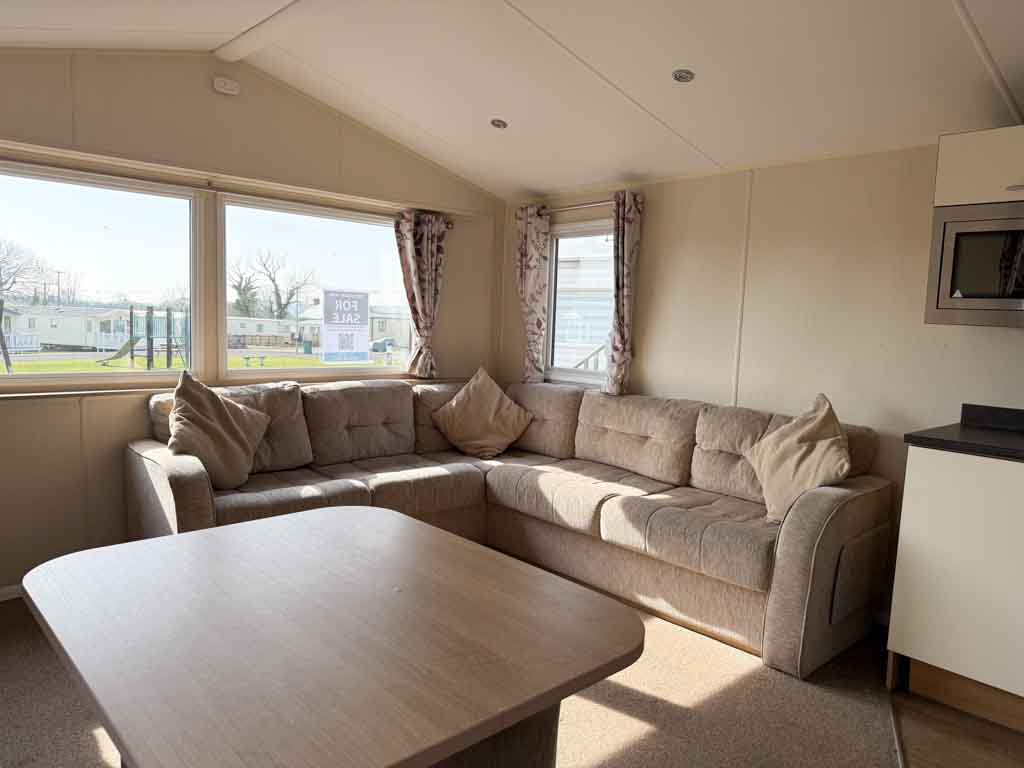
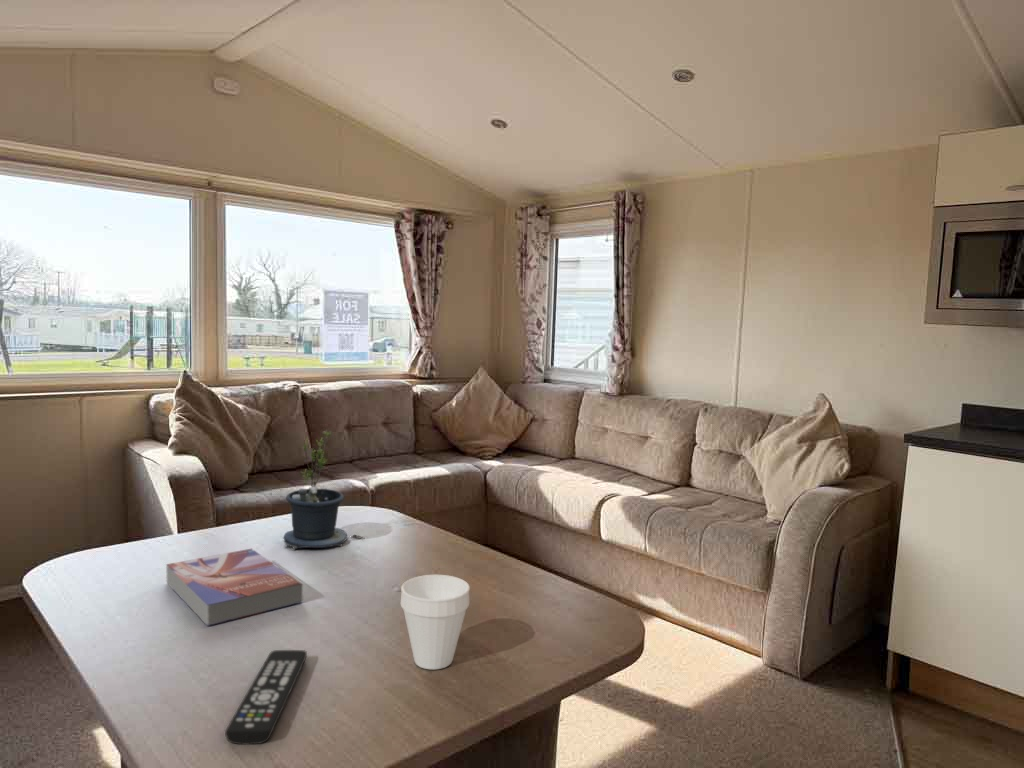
+ potted plant [282,429,366,551]
+ textbook [165,548,304,627]
+ remote control [224,649,308,746]
+ cup [400,574,471,670]
